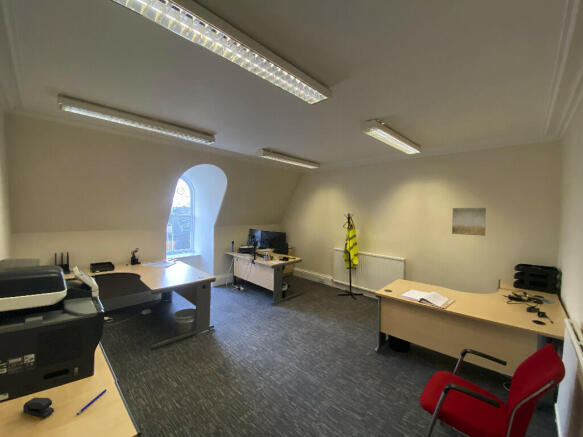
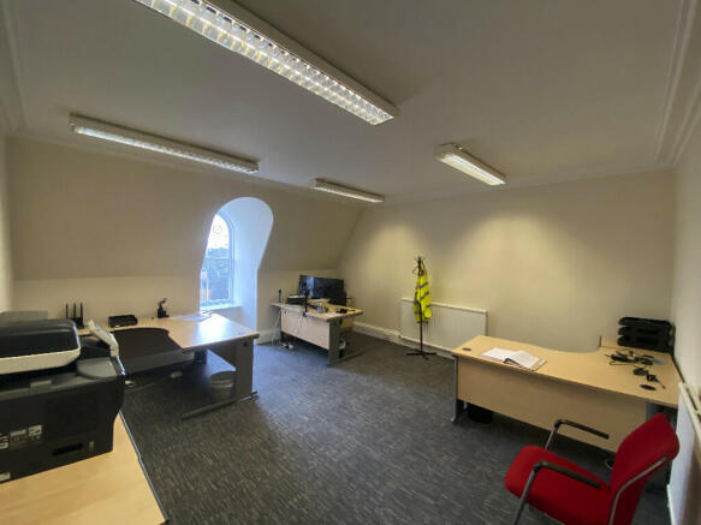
- stapler [22,397,55,419]
- pen [76,388,107,416]
- wall art [451,207,487,237]
